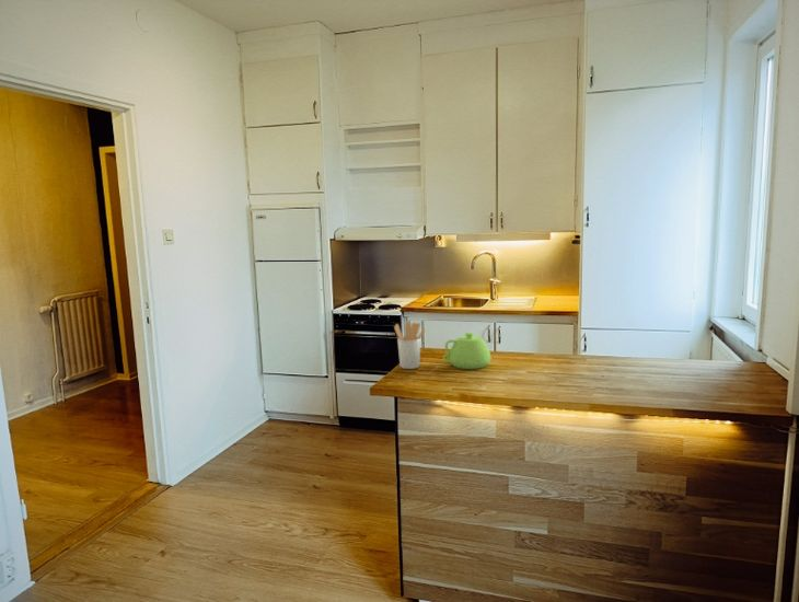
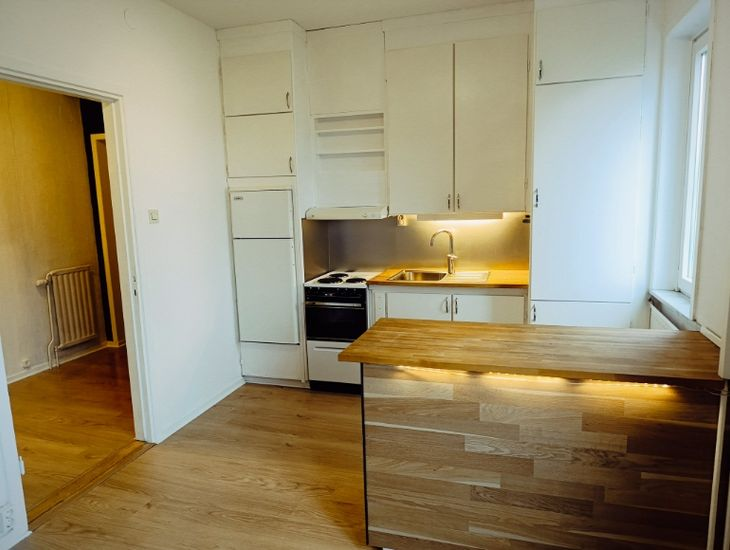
- utensil holder [393,322,426,370]
- teapot [442,332,491,370]
